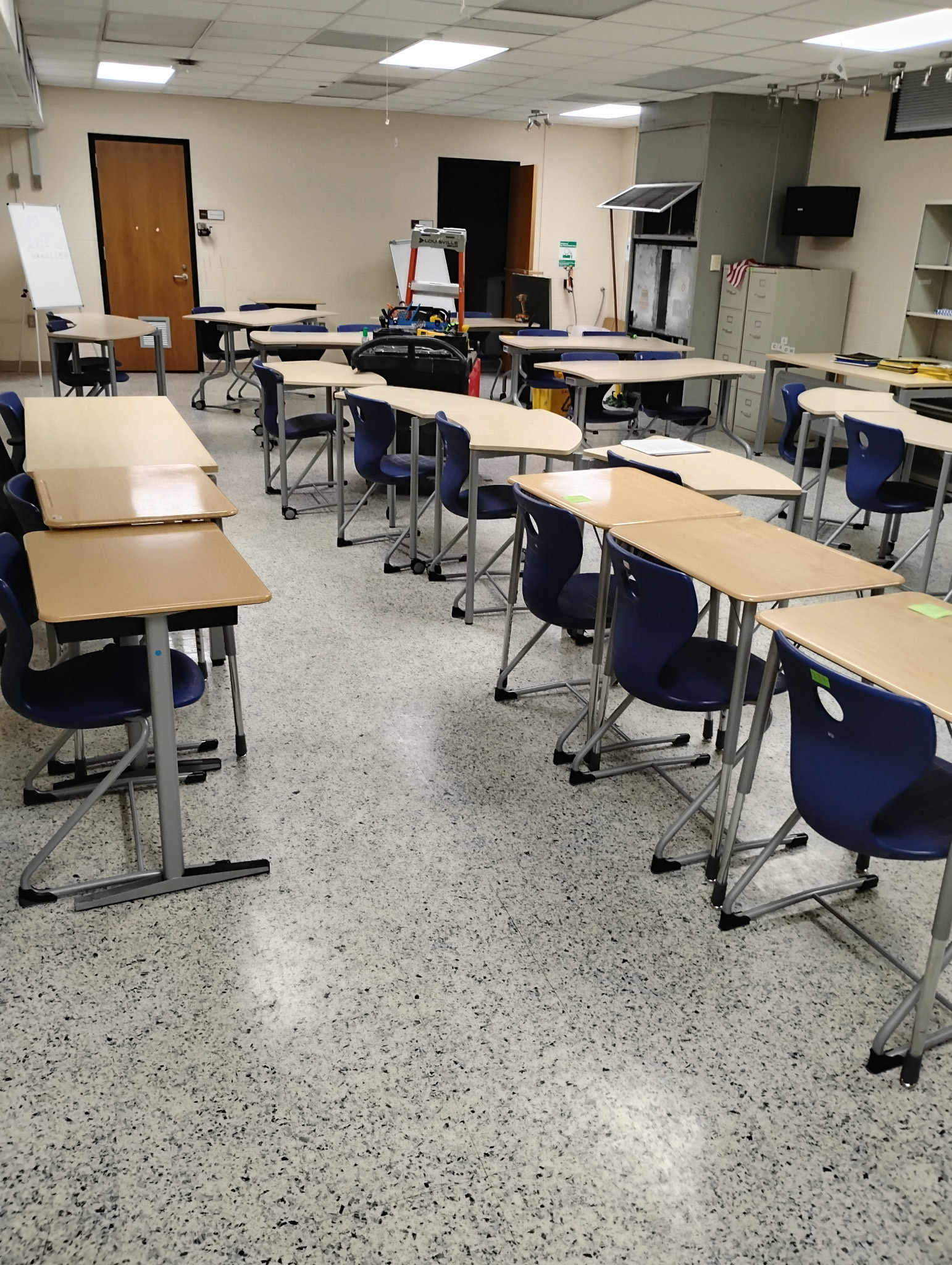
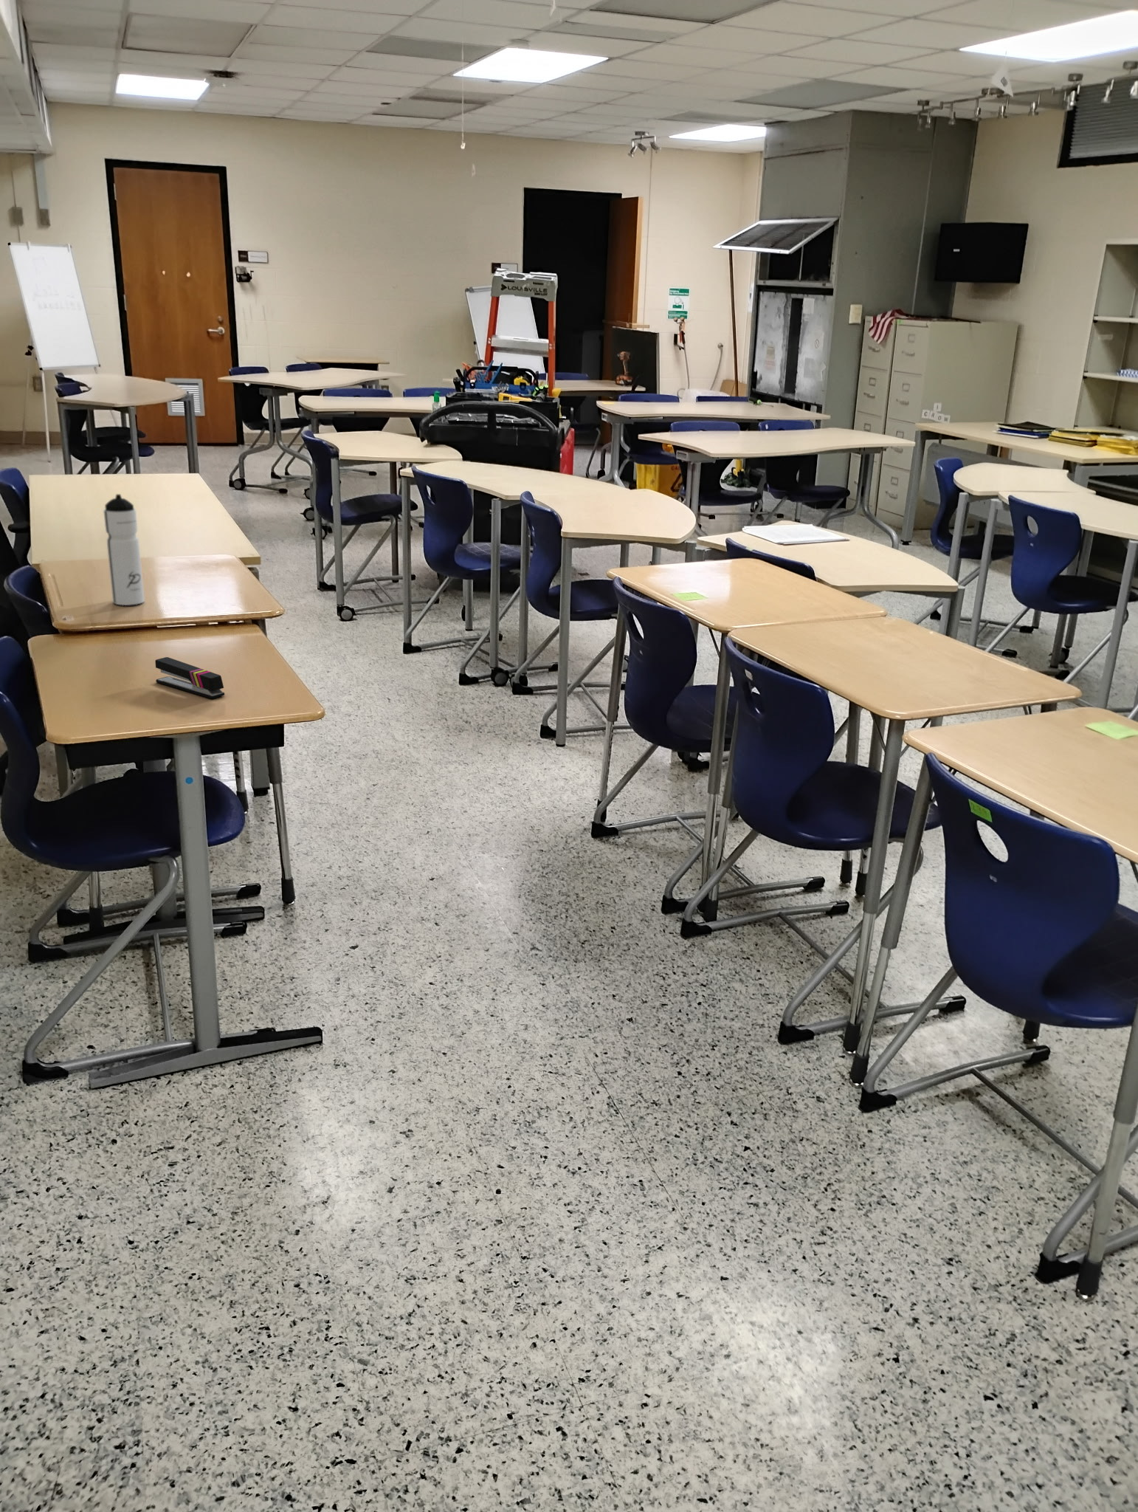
+ water bottle [103,494,146,606]
+ stapler [154,656,225,699]
